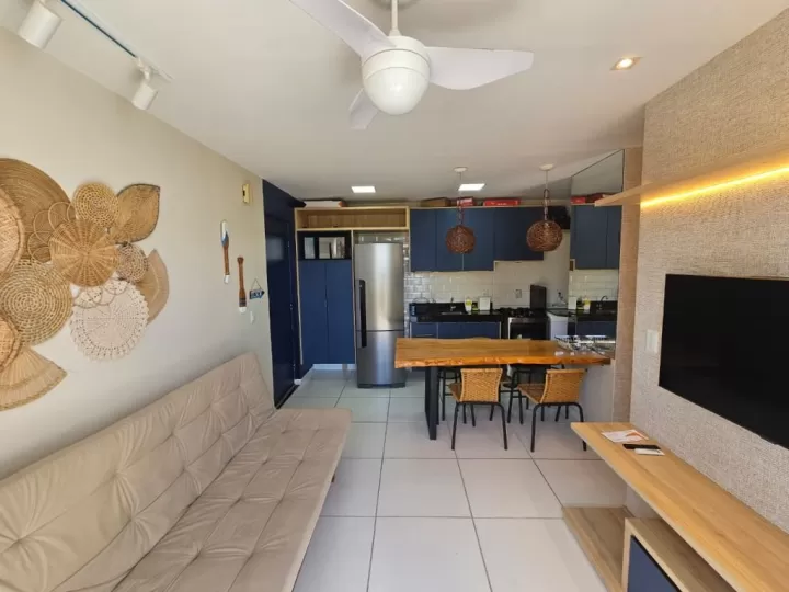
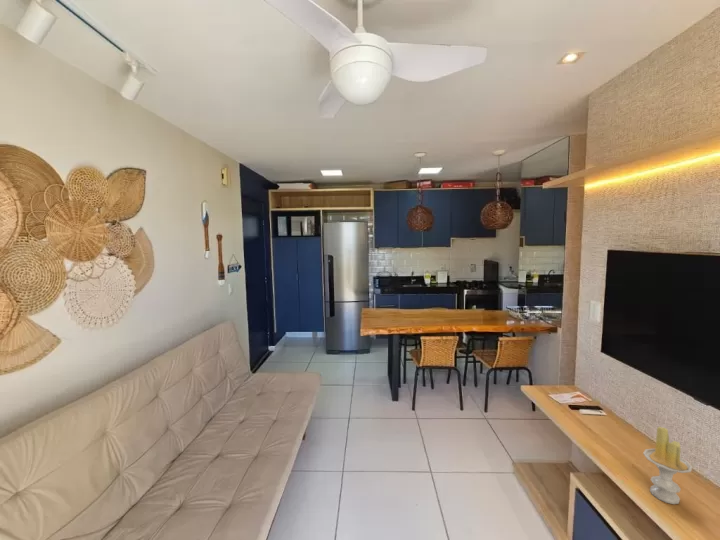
+ candle [642,426,693,505]
